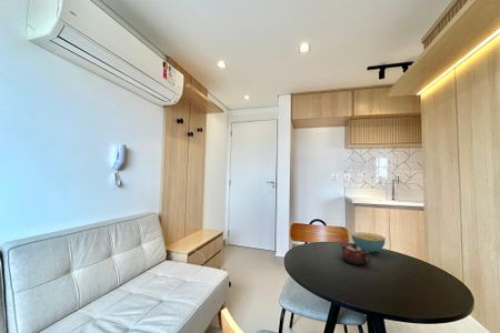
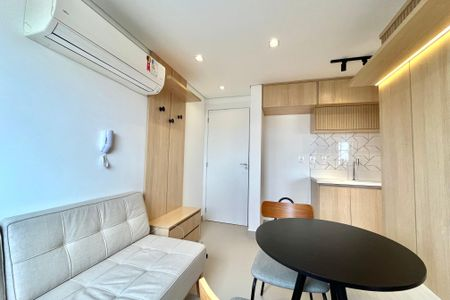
- cereal bowl [351,231,387,254]
- teapot [340,242,372,266]
